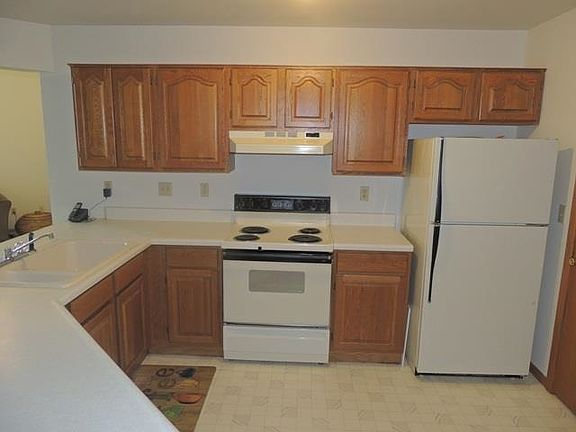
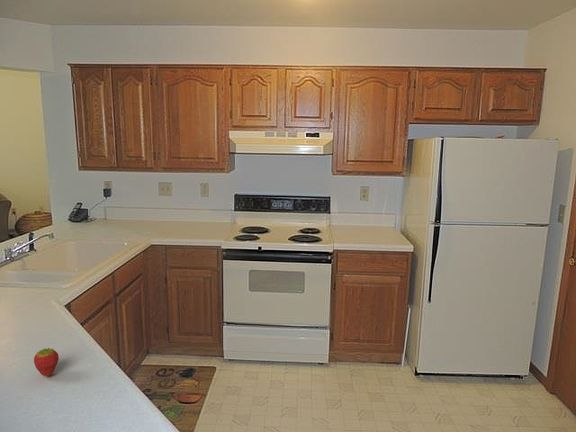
+ fruit [33,347,60,378]
